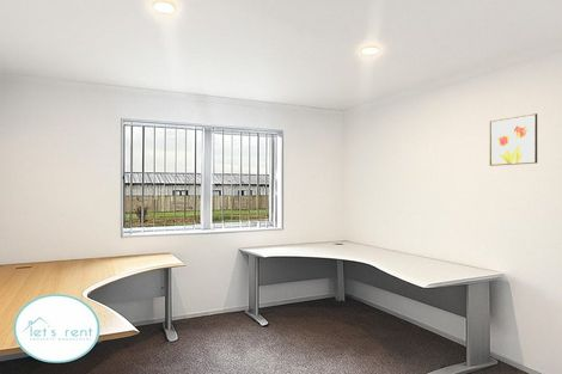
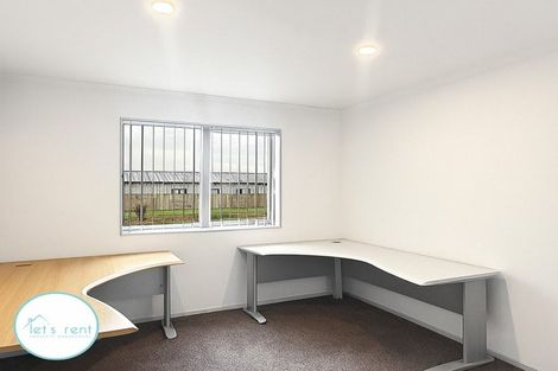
- wall art [489,112,538,167]
